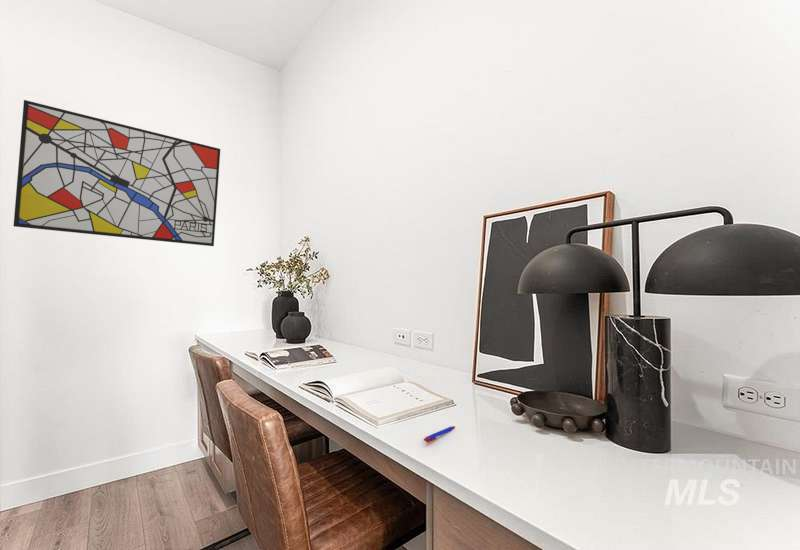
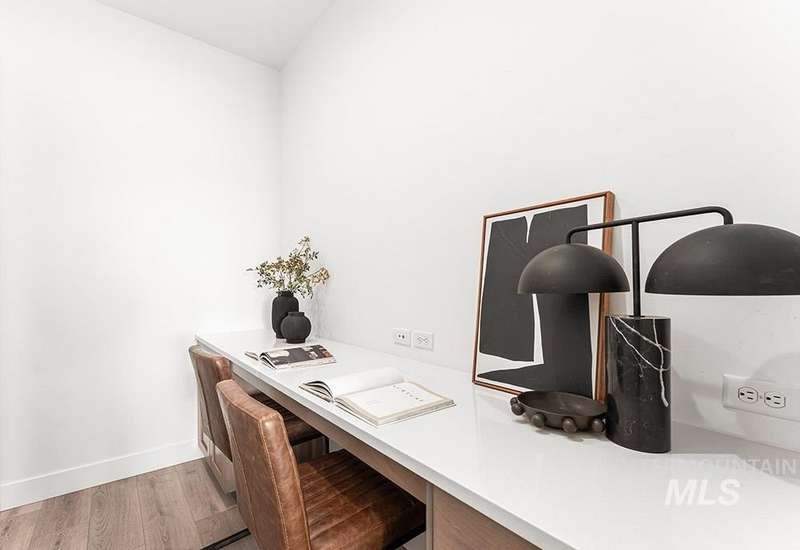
- pen [423,425,456,443]
- wall art [12,99,221,247]
